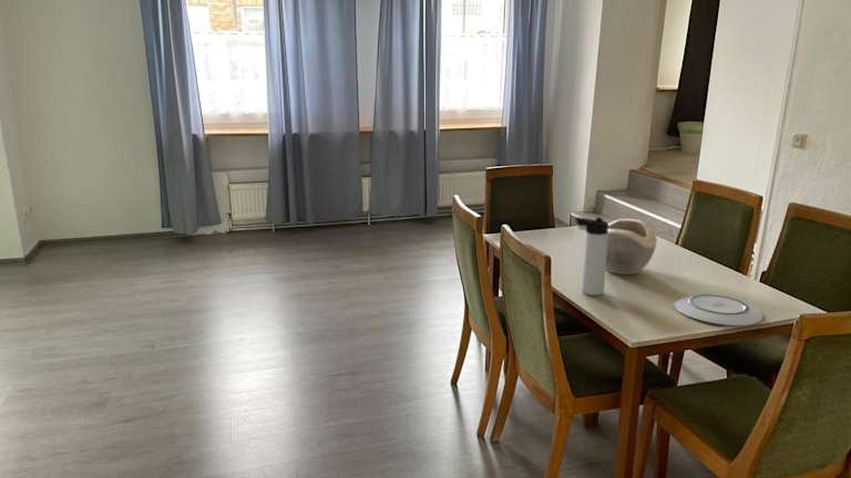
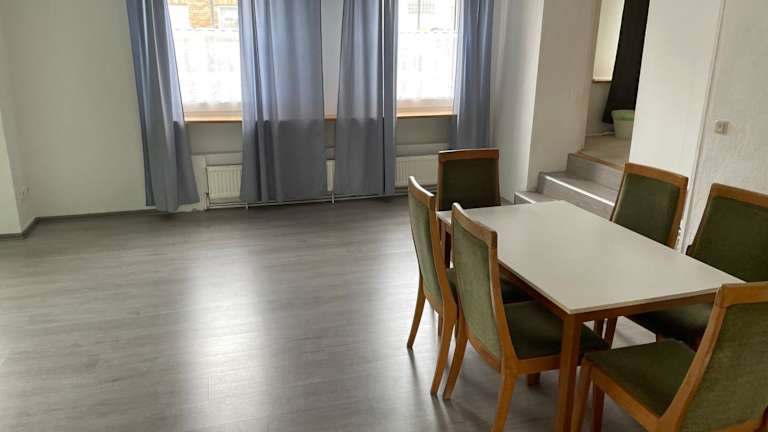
- plate [674,293,765,326]
- decorative bowl [606,218,658,276]
- thermos bottle [574,216,609,297]
